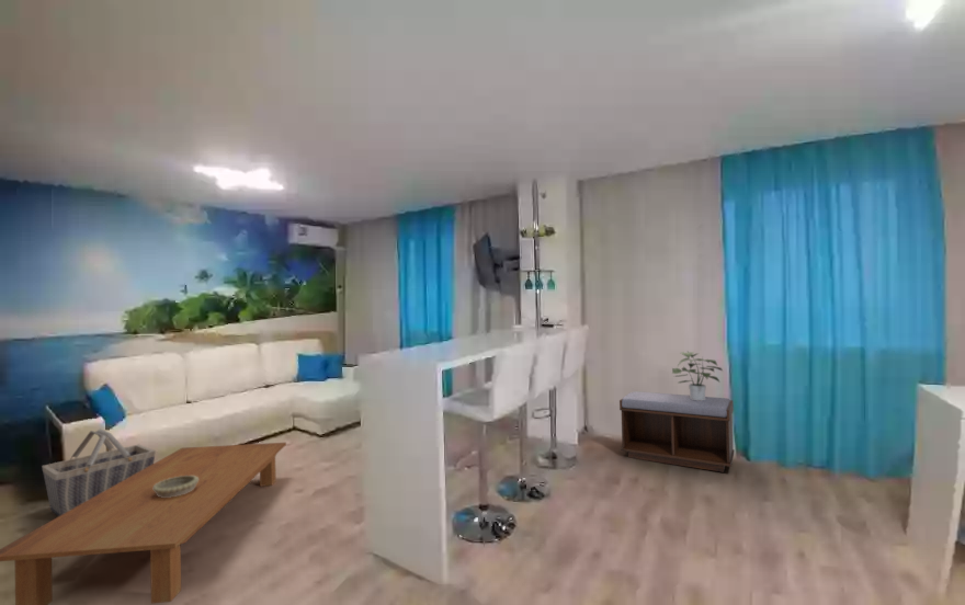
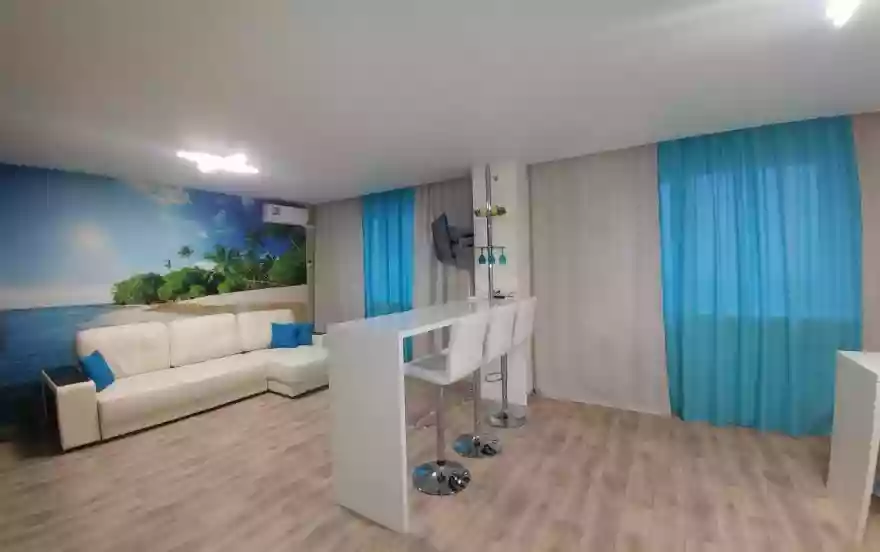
- bench [618,390,736,473]
- basket [41,427,157,517]
- coffee table [0,442,287,605]
- potted plant [671,351,724,401]
- decorative bowl [152,476,198,498]
